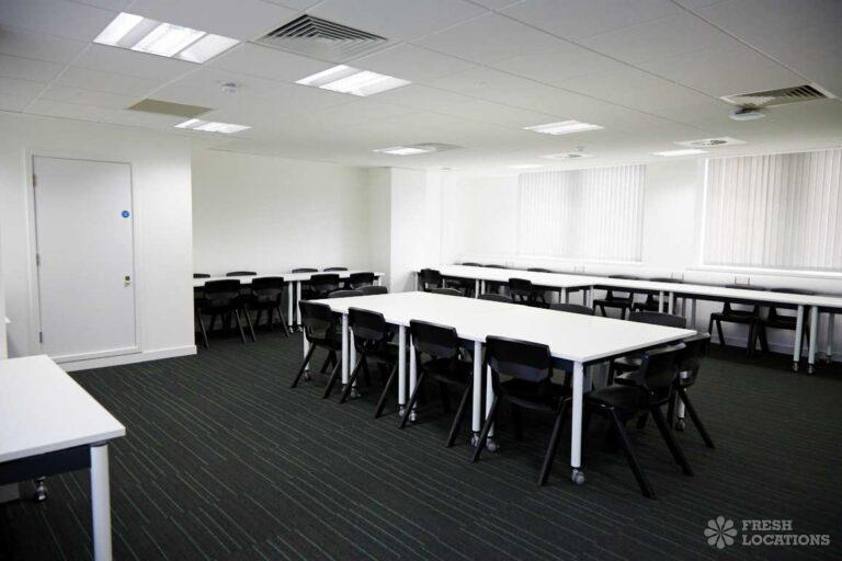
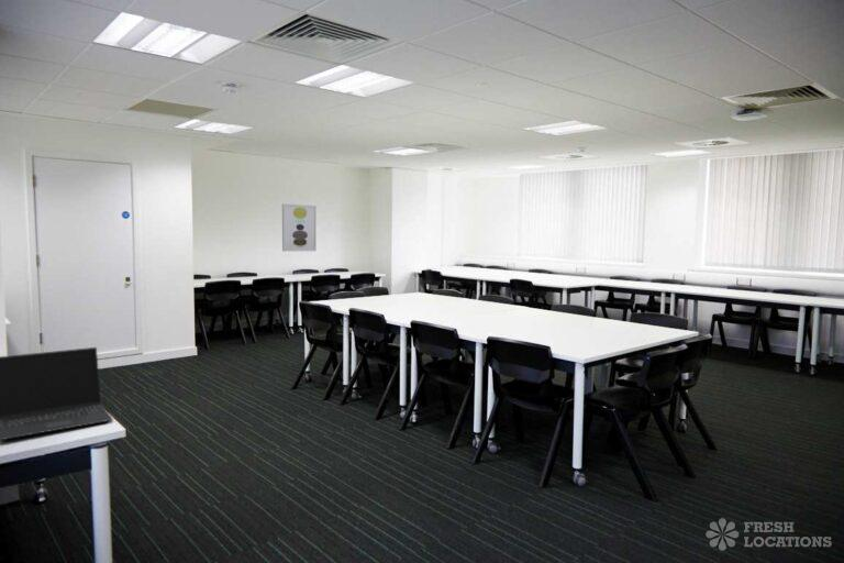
+ wall art [281,202,318,252]
+ laptop [0,346,114,441]
